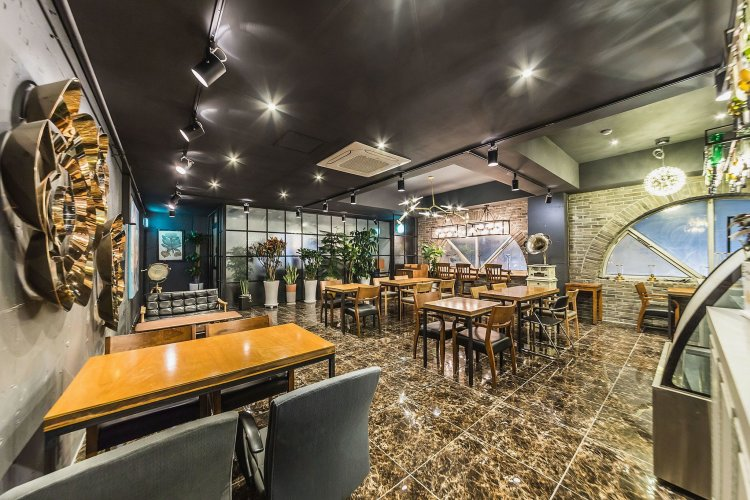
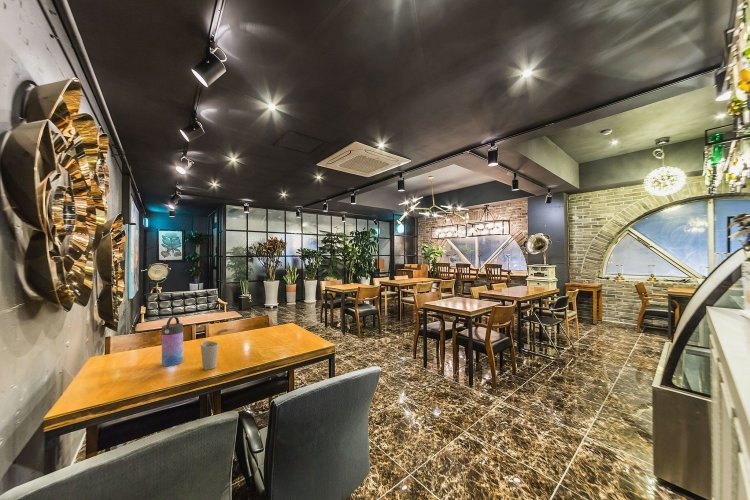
+ water bottle [161,316,184,367]
+ cup [200,340,219,371]
